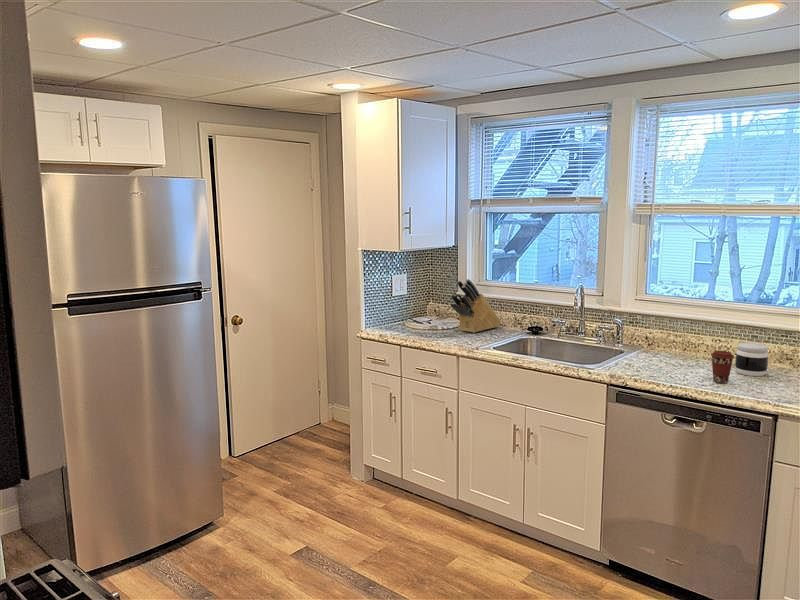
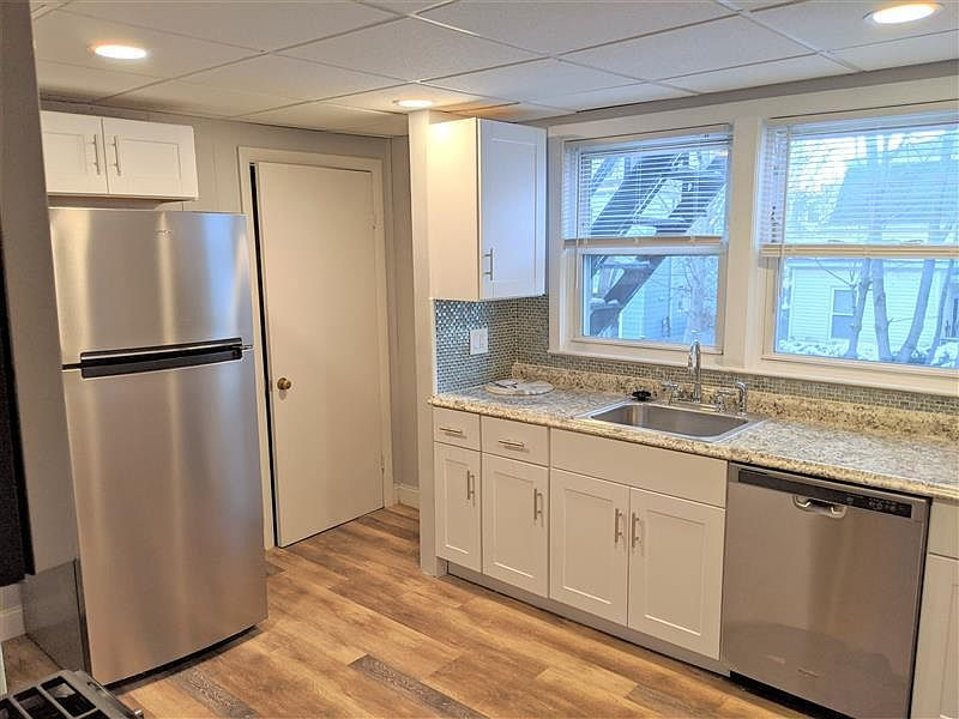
- knife block [449,278,502,334]
- coffee cup [710,350,735,384]
- jar [734,342,769,377]
